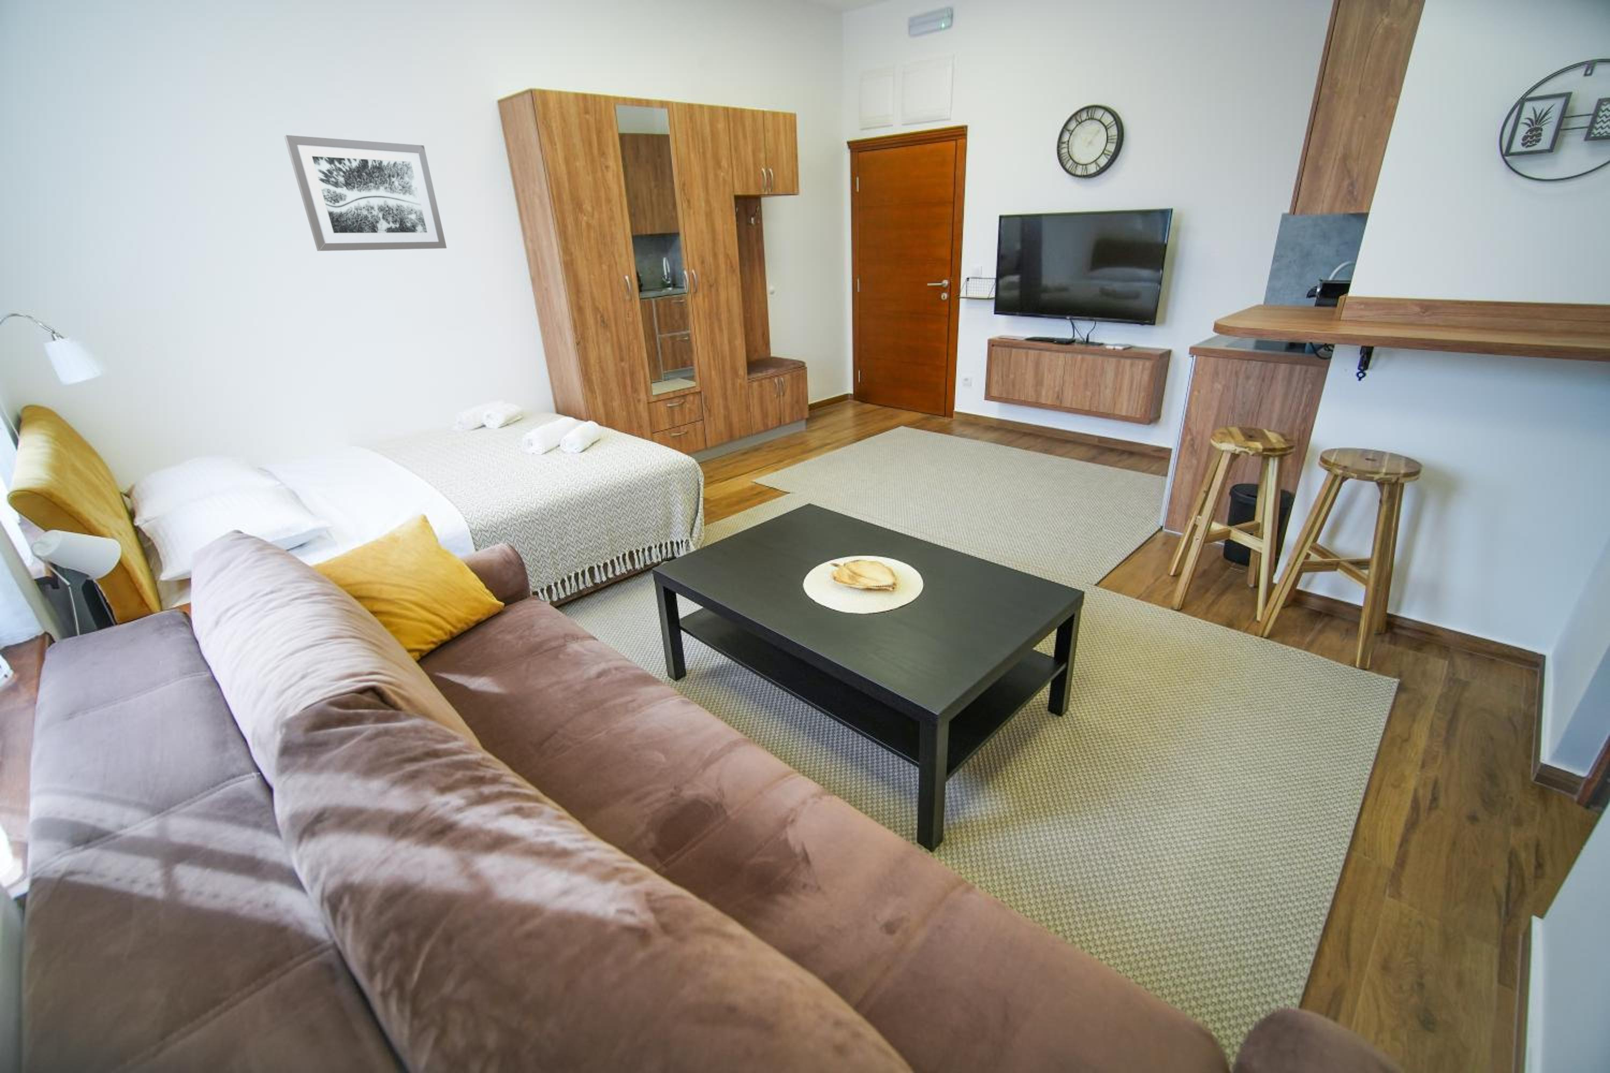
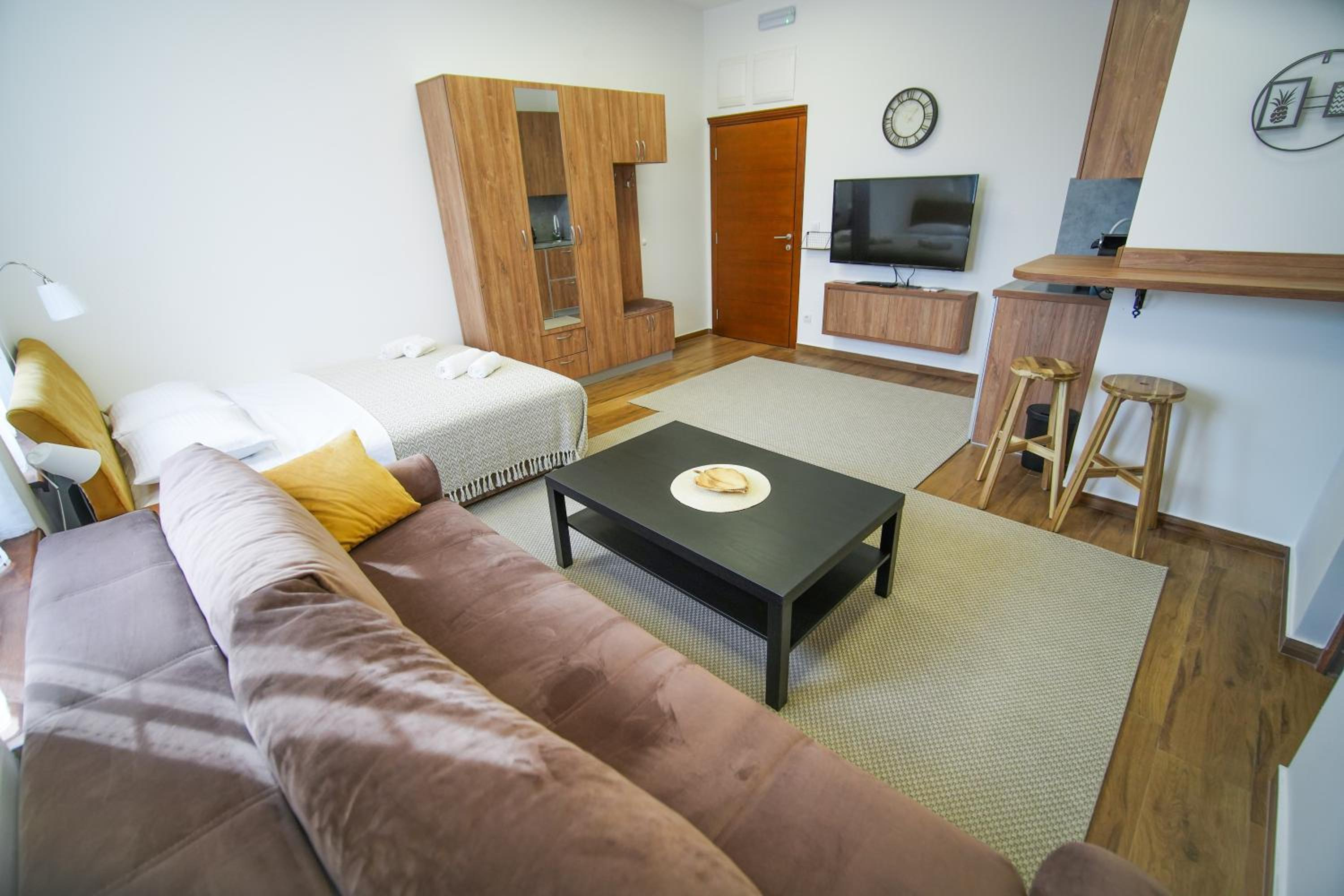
- wall art [284,134,448,251]
